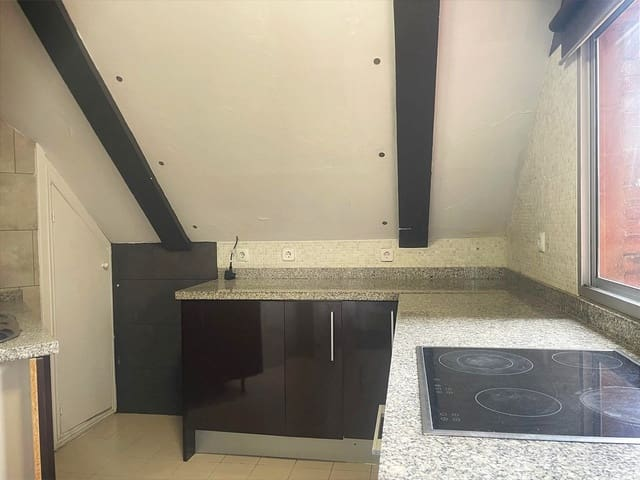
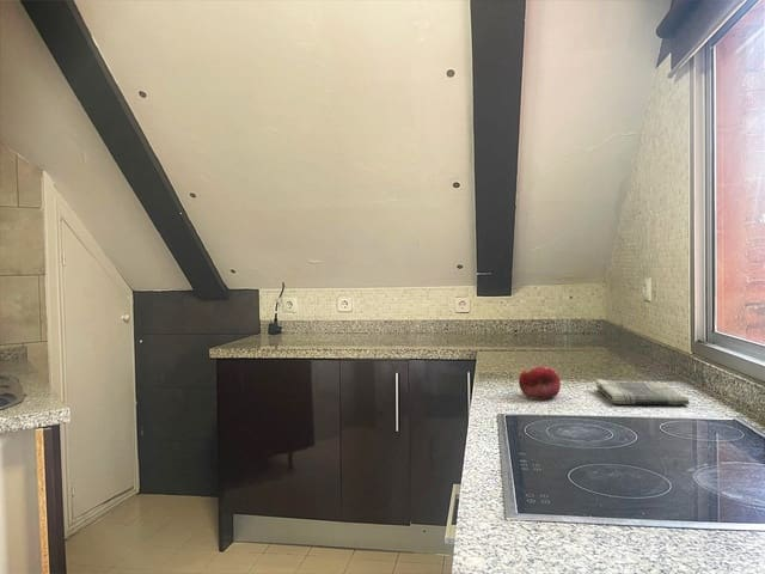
+ dish towel [595,378,691,405]
+ fruit [518,365,562,401]
